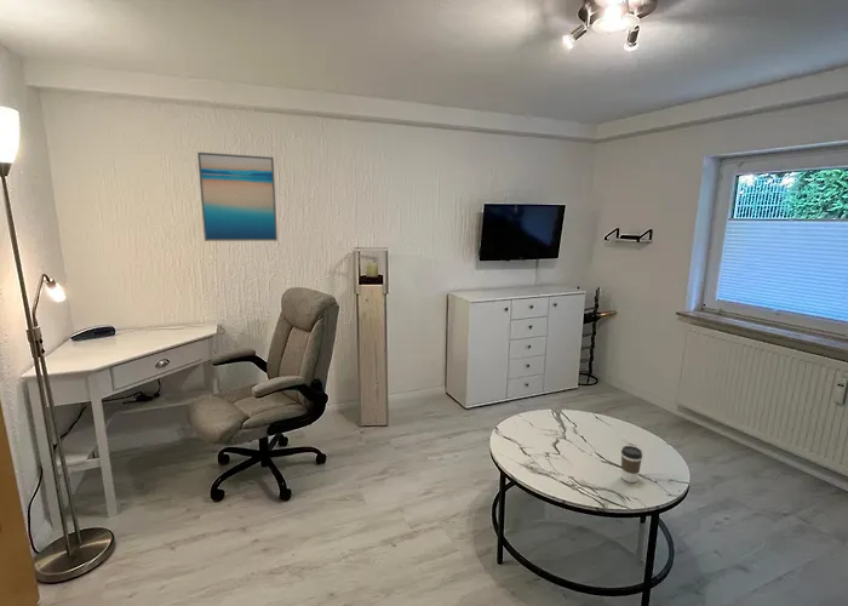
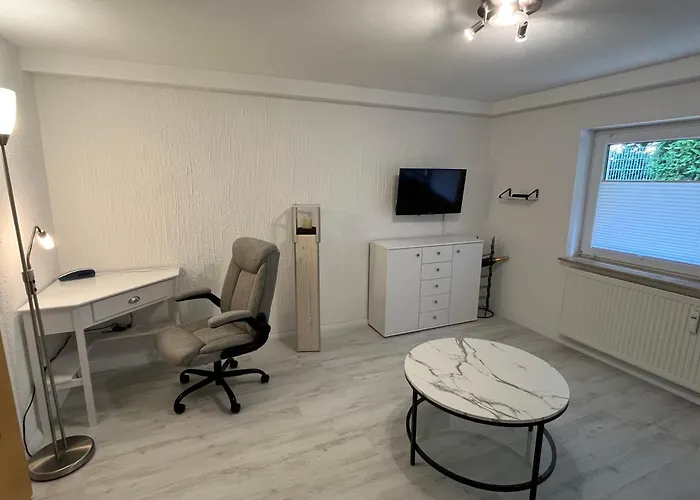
- coffee cup [620,445,643,484]
- wall art [196,152,279,242]
